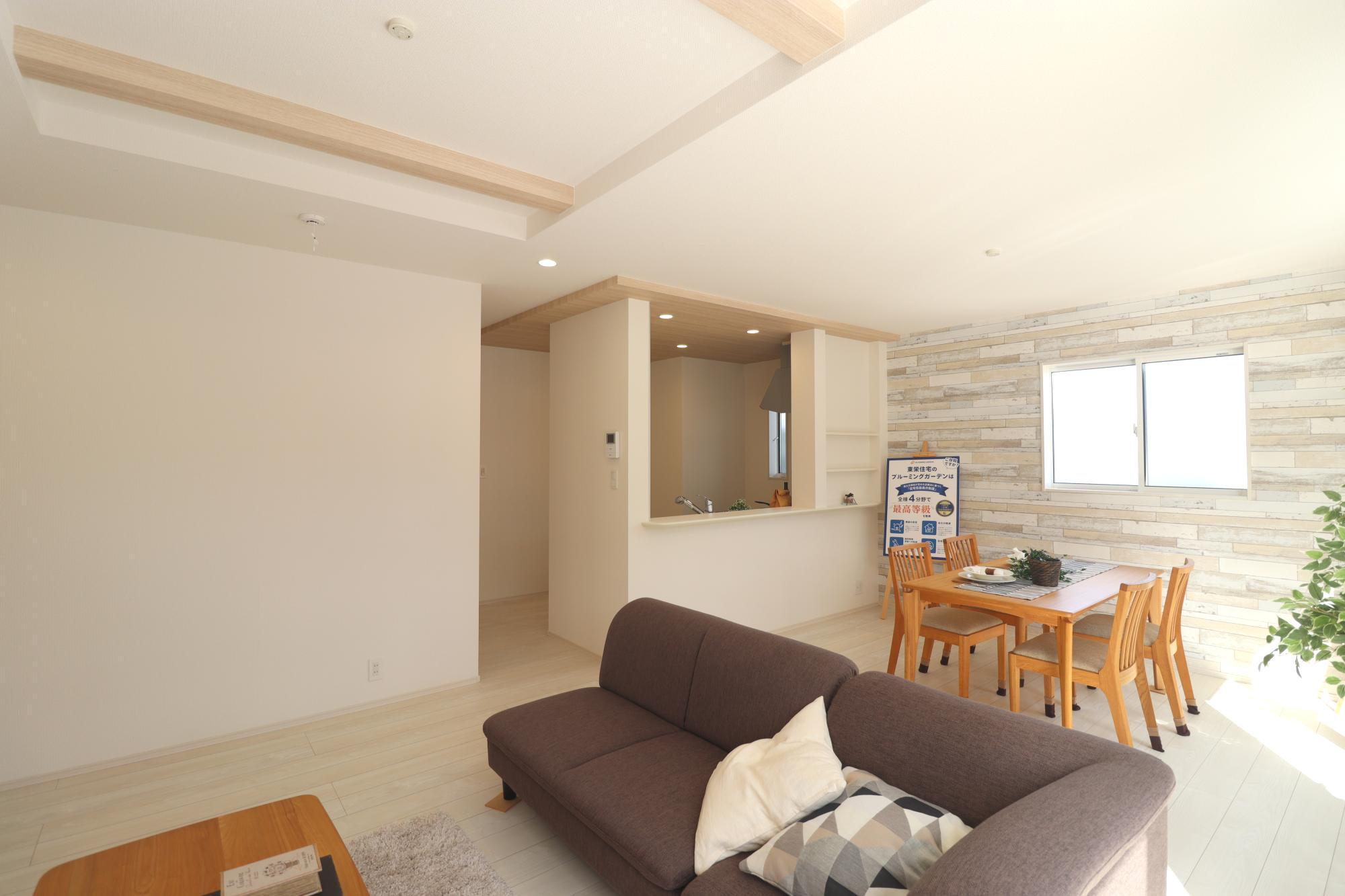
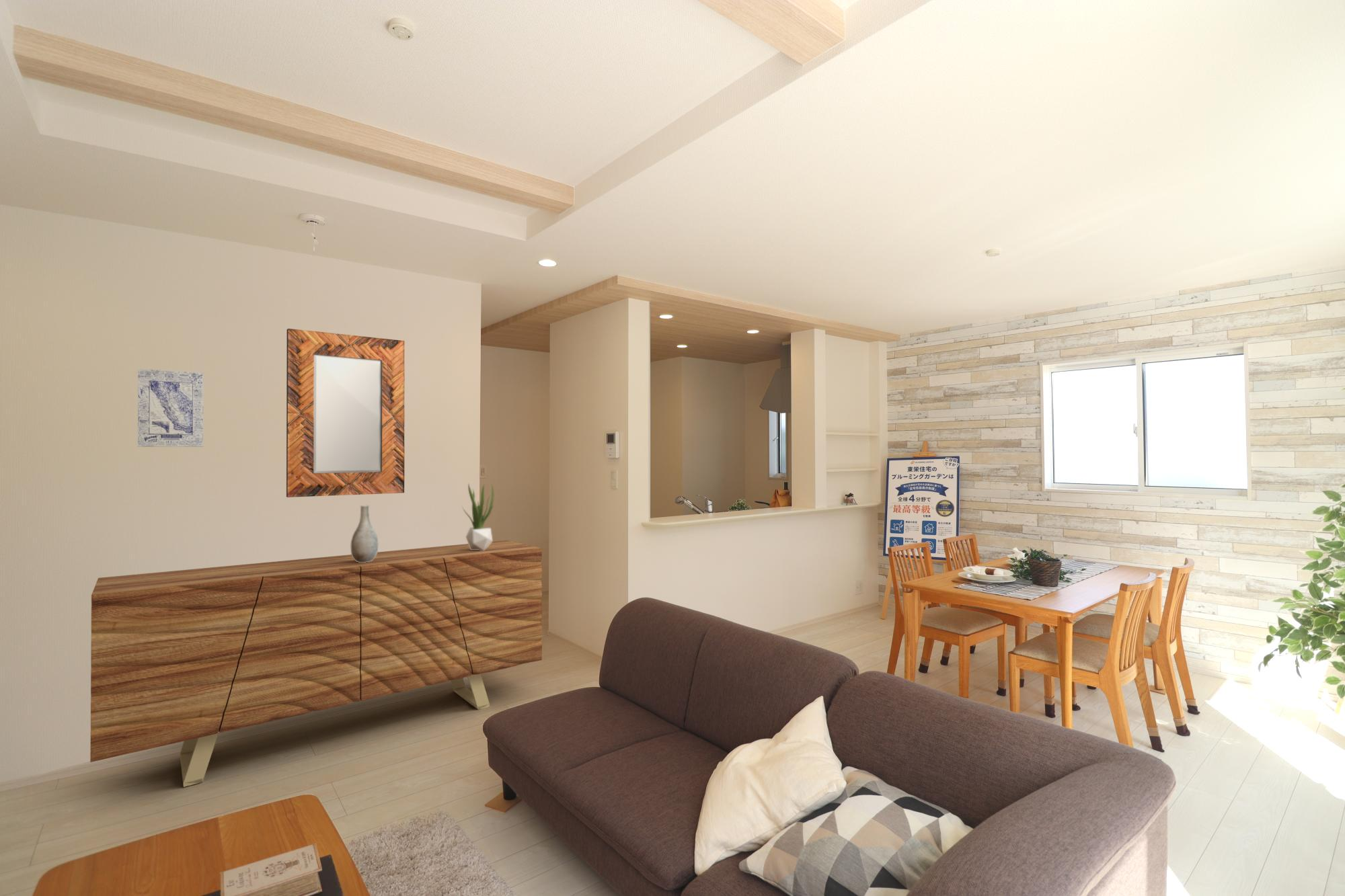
+ sideboard [89,540,543,788]
+ vase [350,504,379,563]
+ home mirror [286,328,406,498]
+ potted plant [461,483,494,551]
+ wall art [137,368,204,448]
